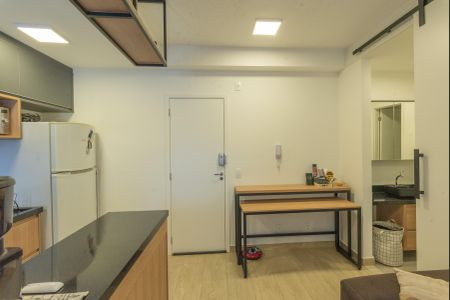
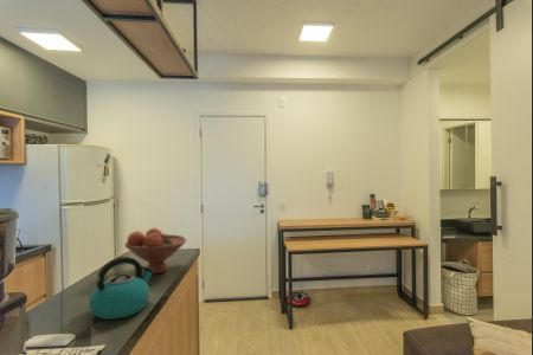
+ kettle [88,256,154,321]
+ fruit bowl [123,227,187,275]
